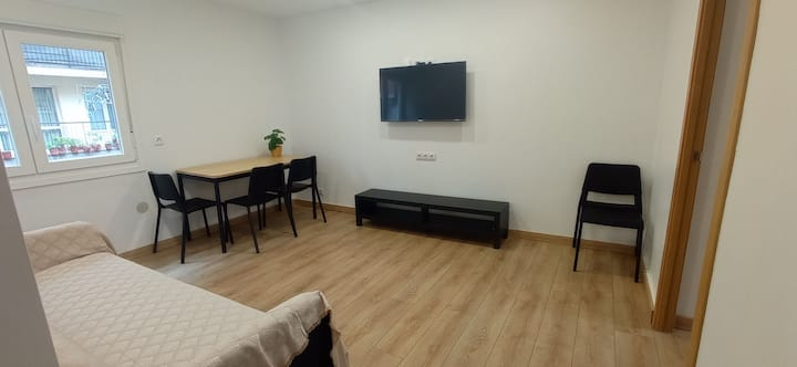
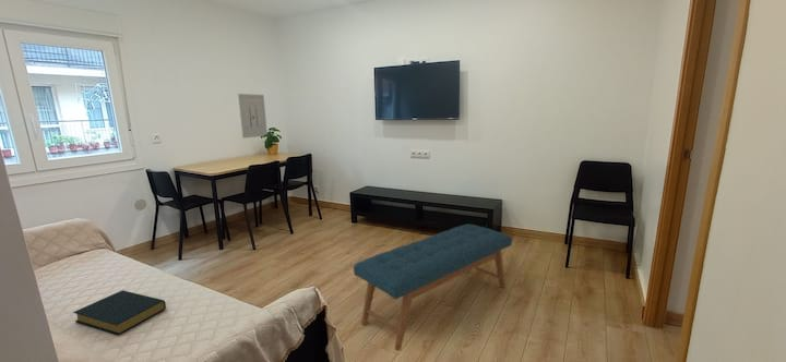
+ wall art [237,93,269,140]
+ bench [353,224,513,352]
+ hardback book [72,289,167,336]
